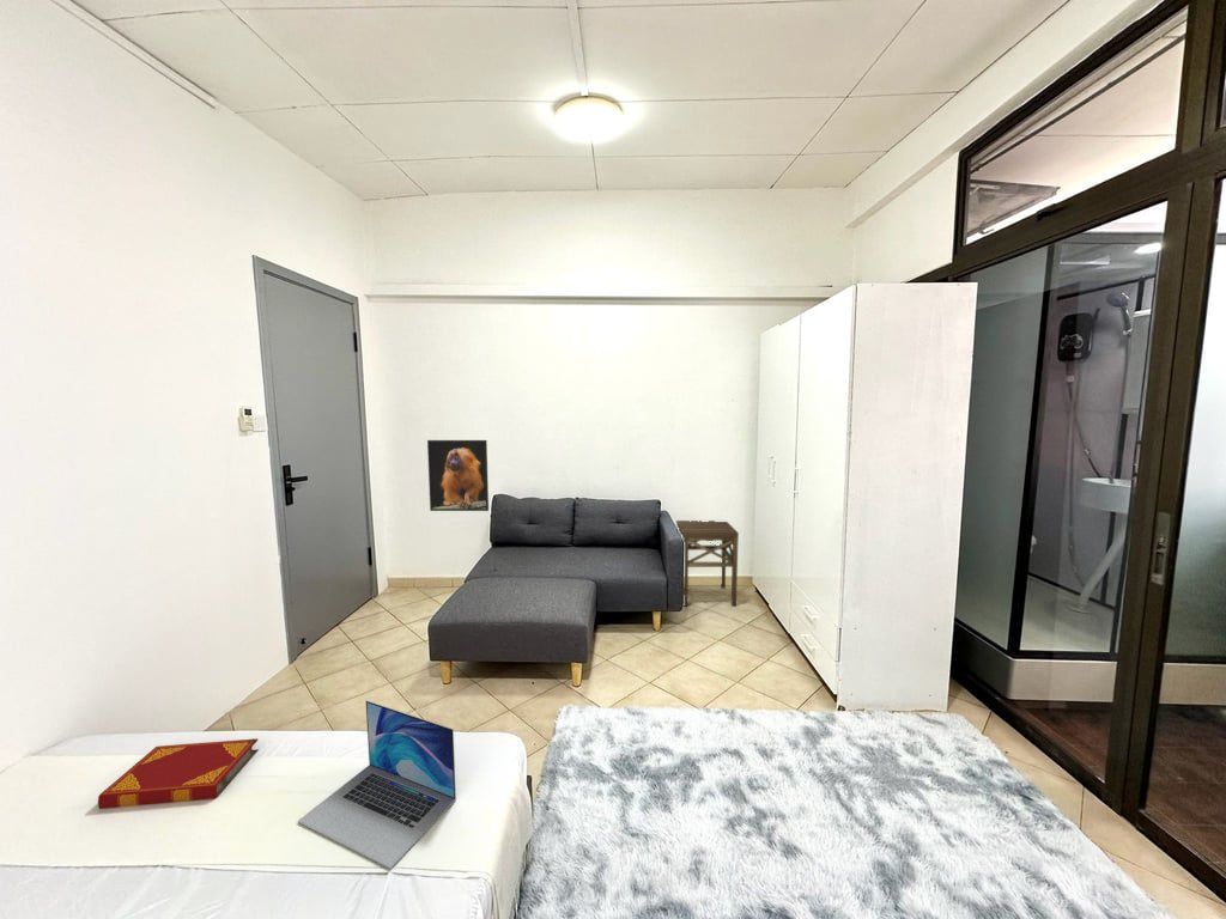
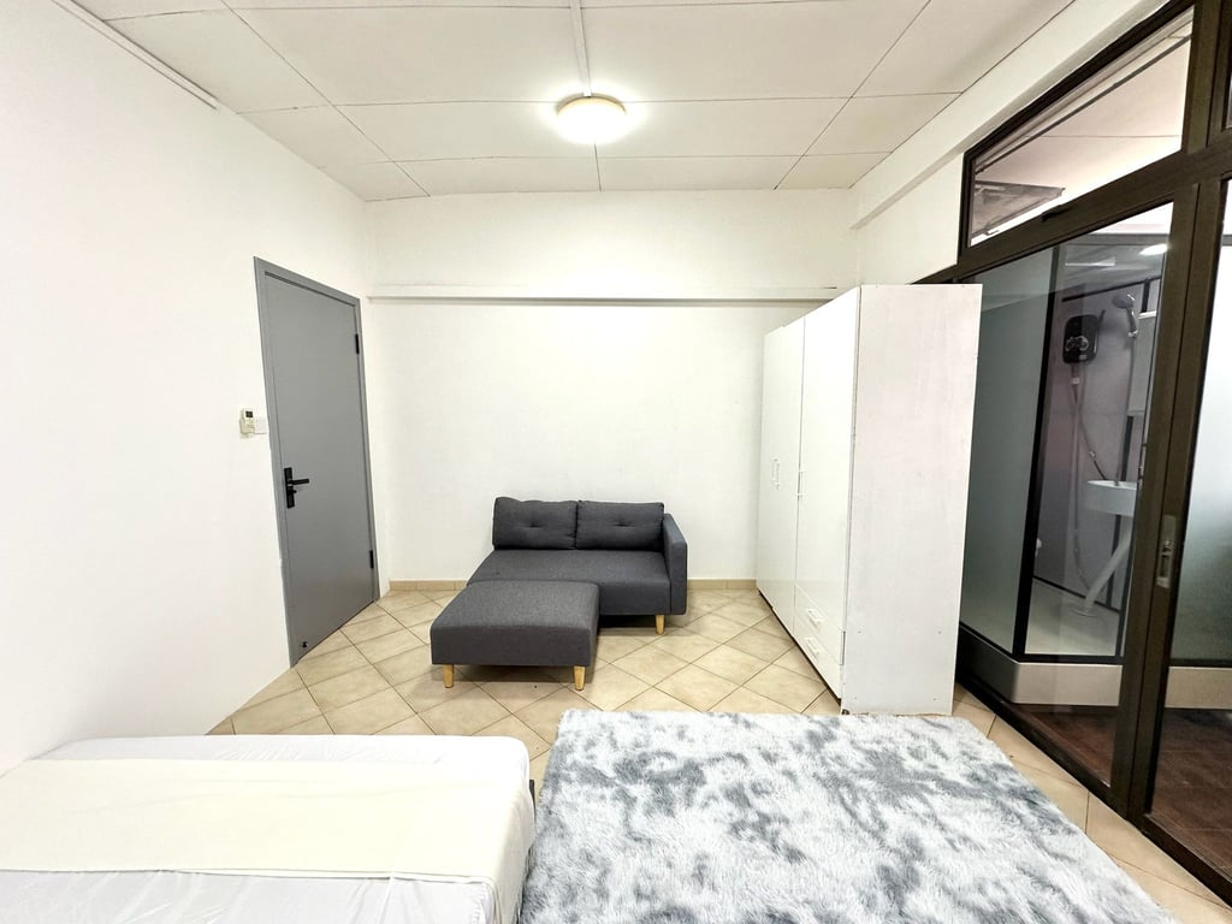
- hardback book [97,737,260,810]
- laptop [297,700,457,870]
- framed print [426,439,490,512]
- side table [675,519,740,607]
